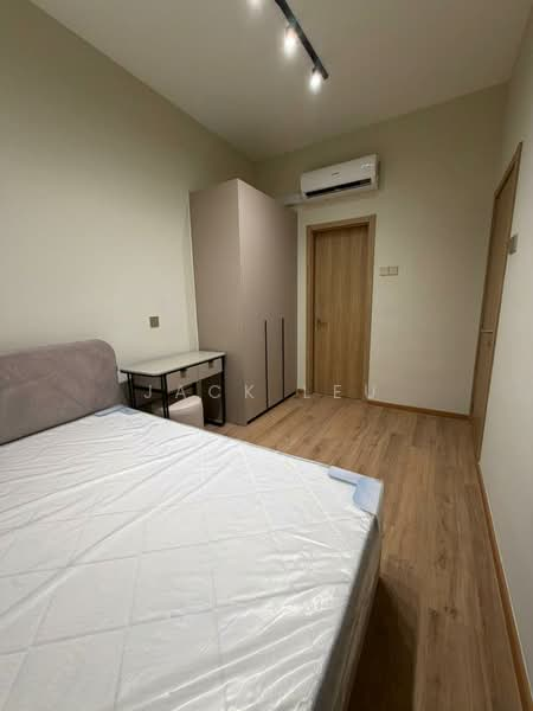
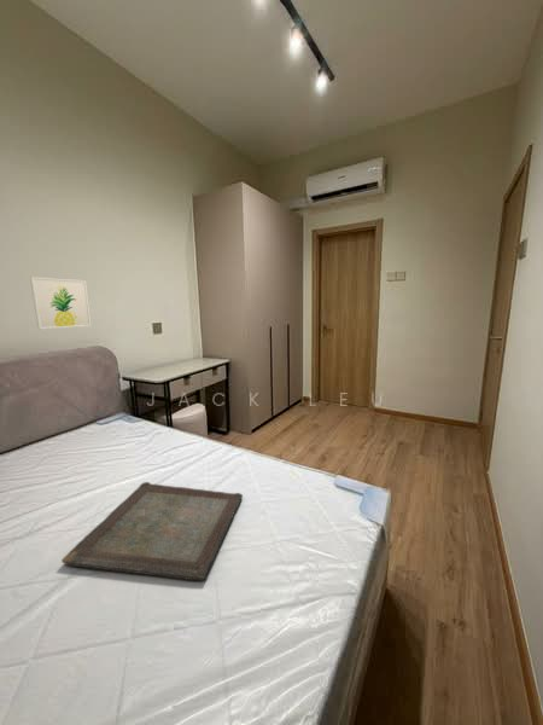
+ wall art [29,276,93,330]
+ serving tray [60,481,244,581]
